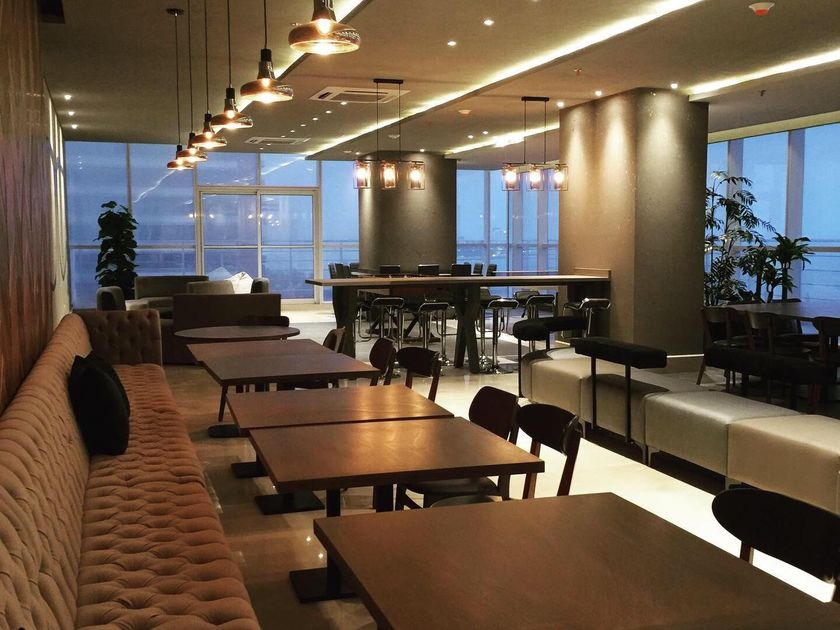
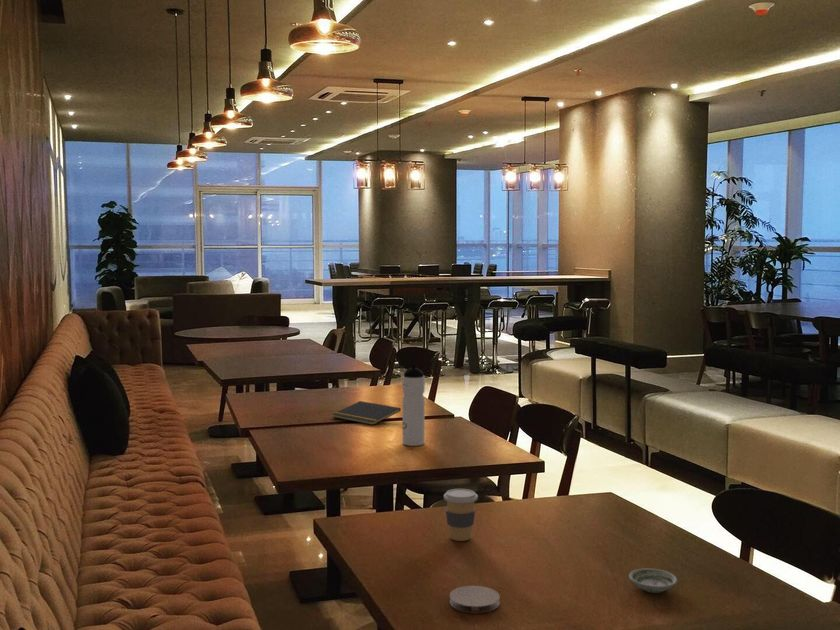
+ notepad [331,400,402,426]
+ coaster [449,585,501,614]
+ water bottle [402,364,426,447]
+ coffee cup [443,488,479,542]
+ saucer [628,567,678,594]
